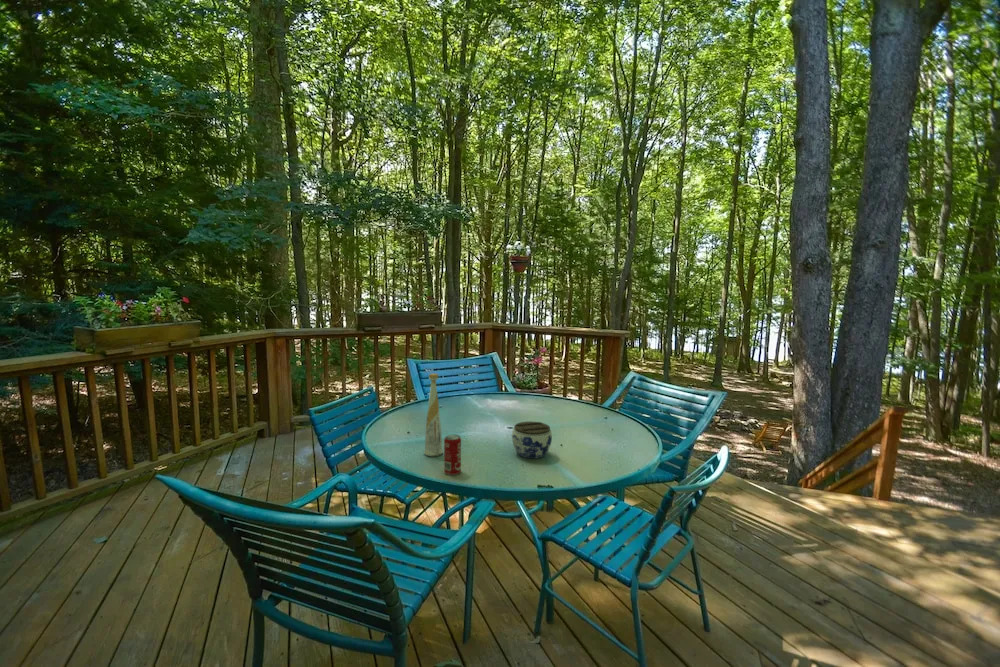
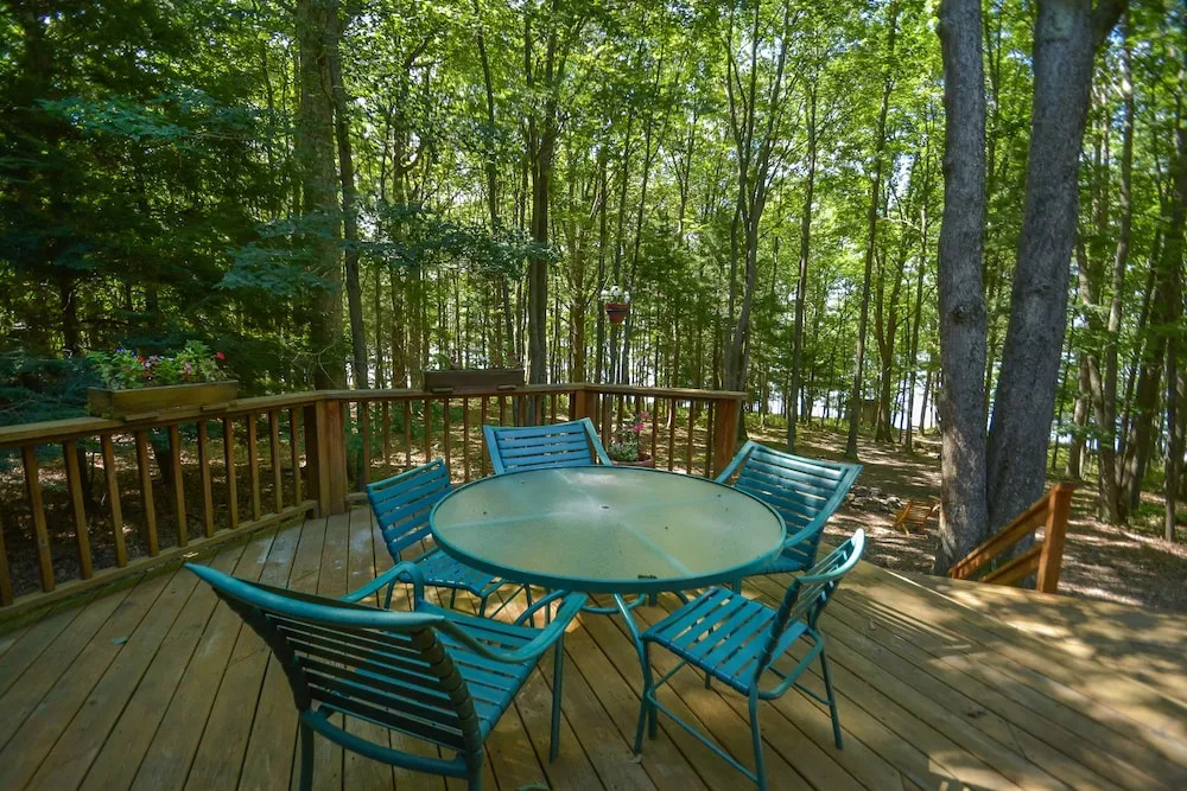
- beverage can [443,434,462,476]
- jar [511,421,553,460]
- bottle [423,372,444,458]
